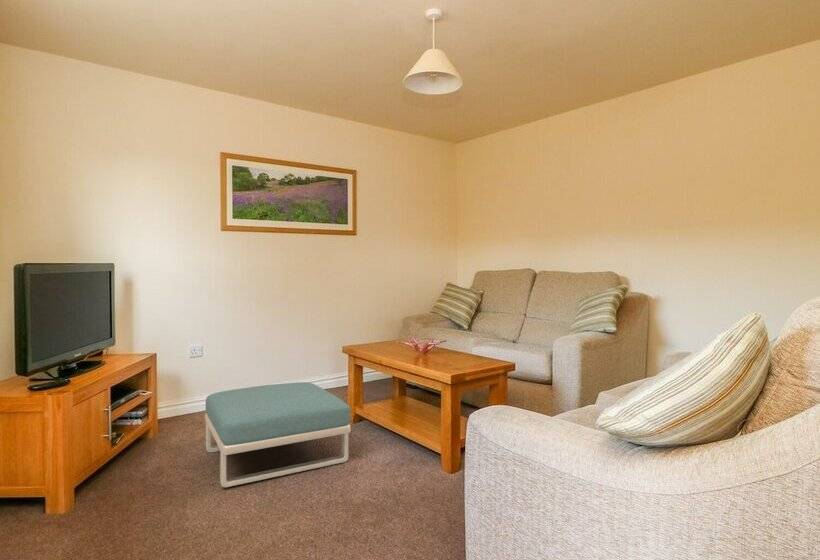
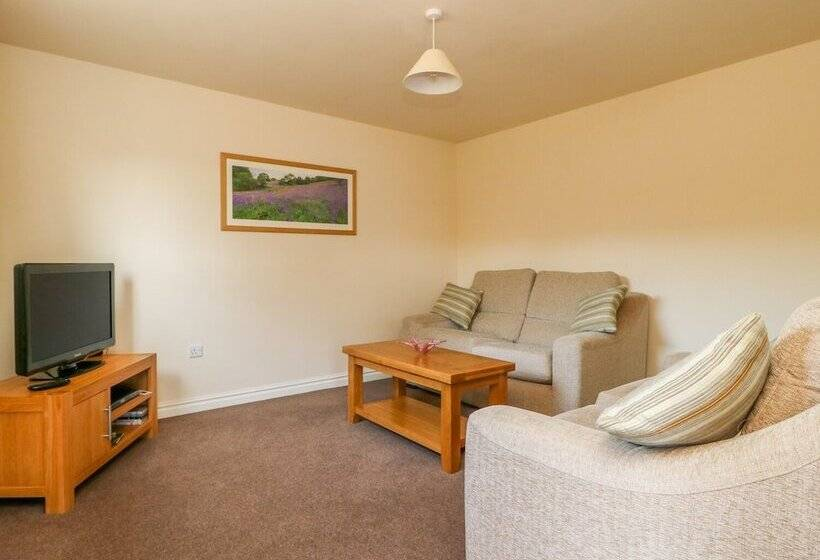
- footstool [204,381,352,488]
